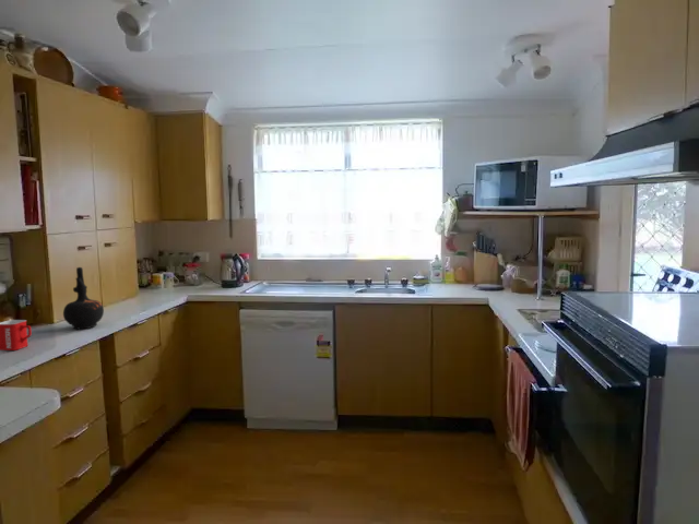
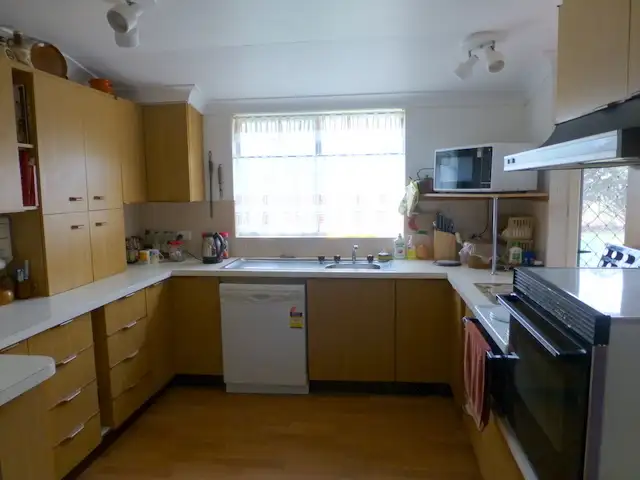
- mug [0,319,33,352]
- ceramic jug [62,266,105,330]
